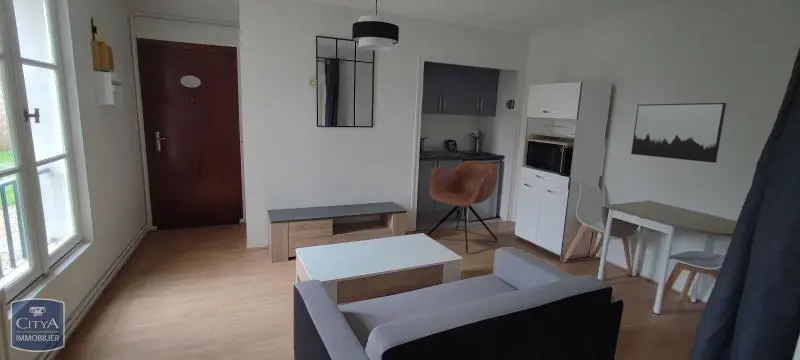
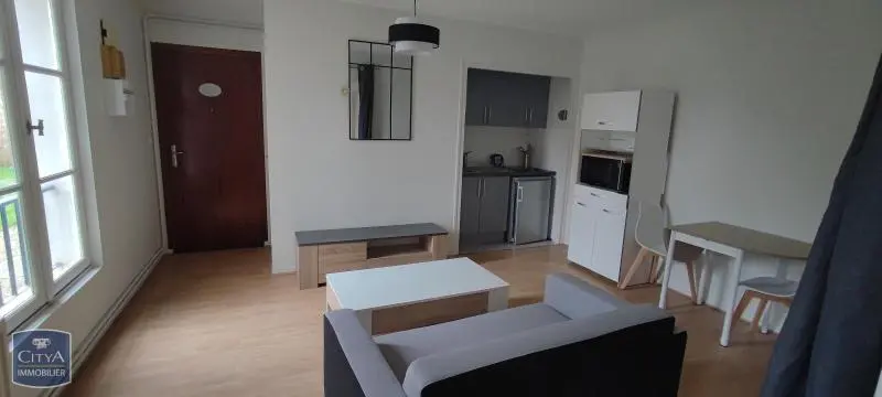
- wall art [630,102,727,164]
- armchair [426,160,498,254]
